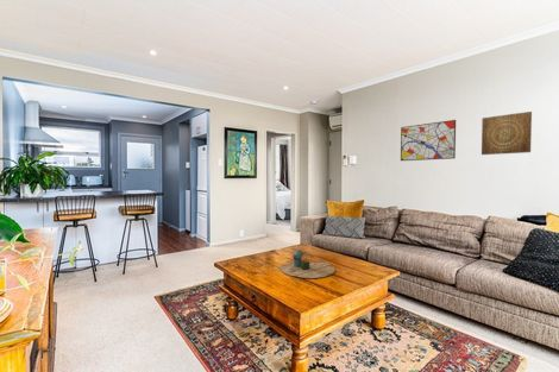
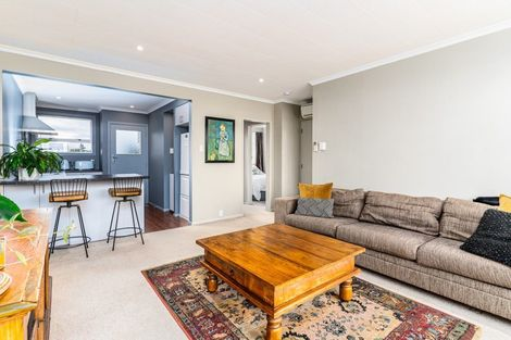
- wall art [400,119,457,162]
- decorative tray [280,248,337,279]
- wall art [481,111,533,156]
